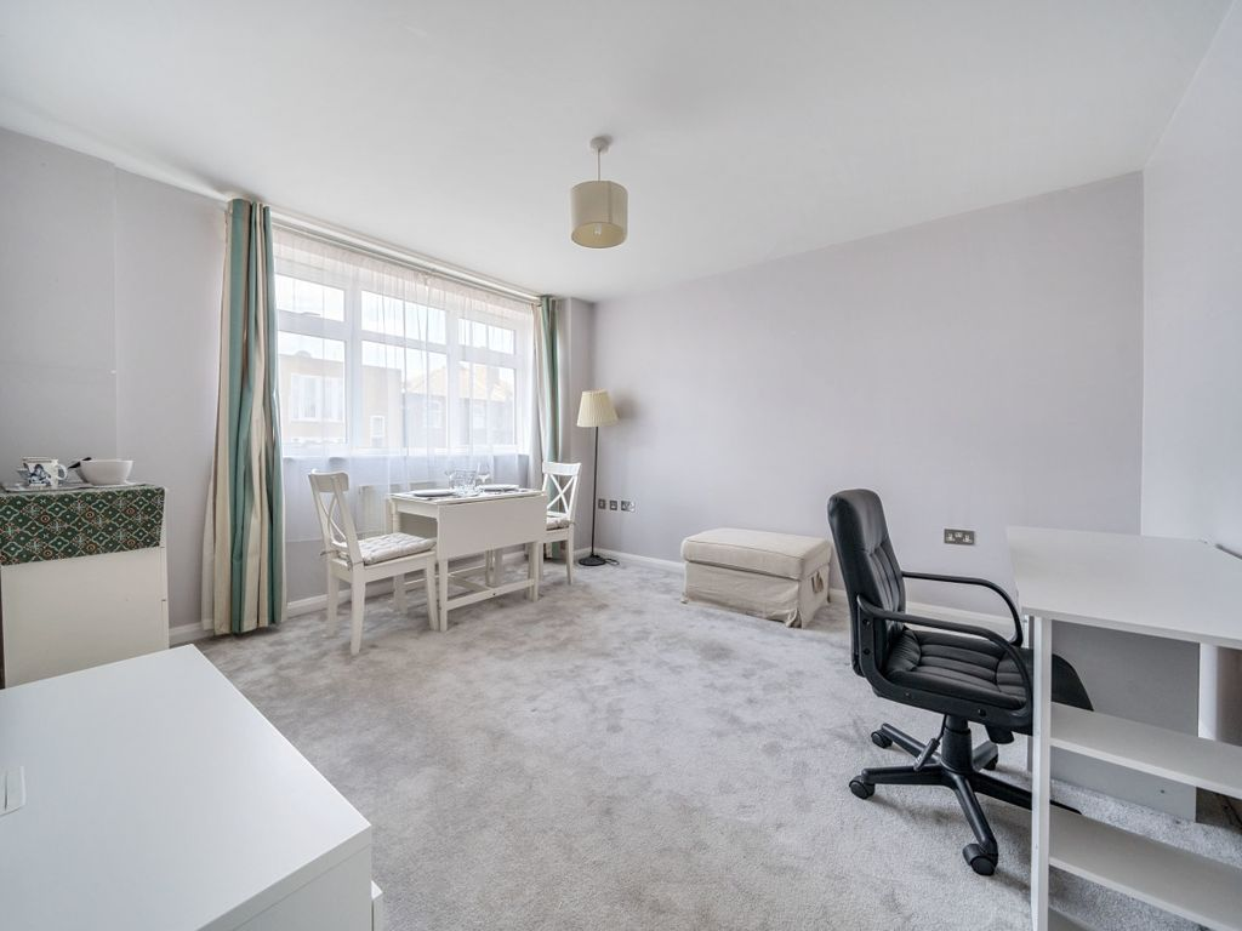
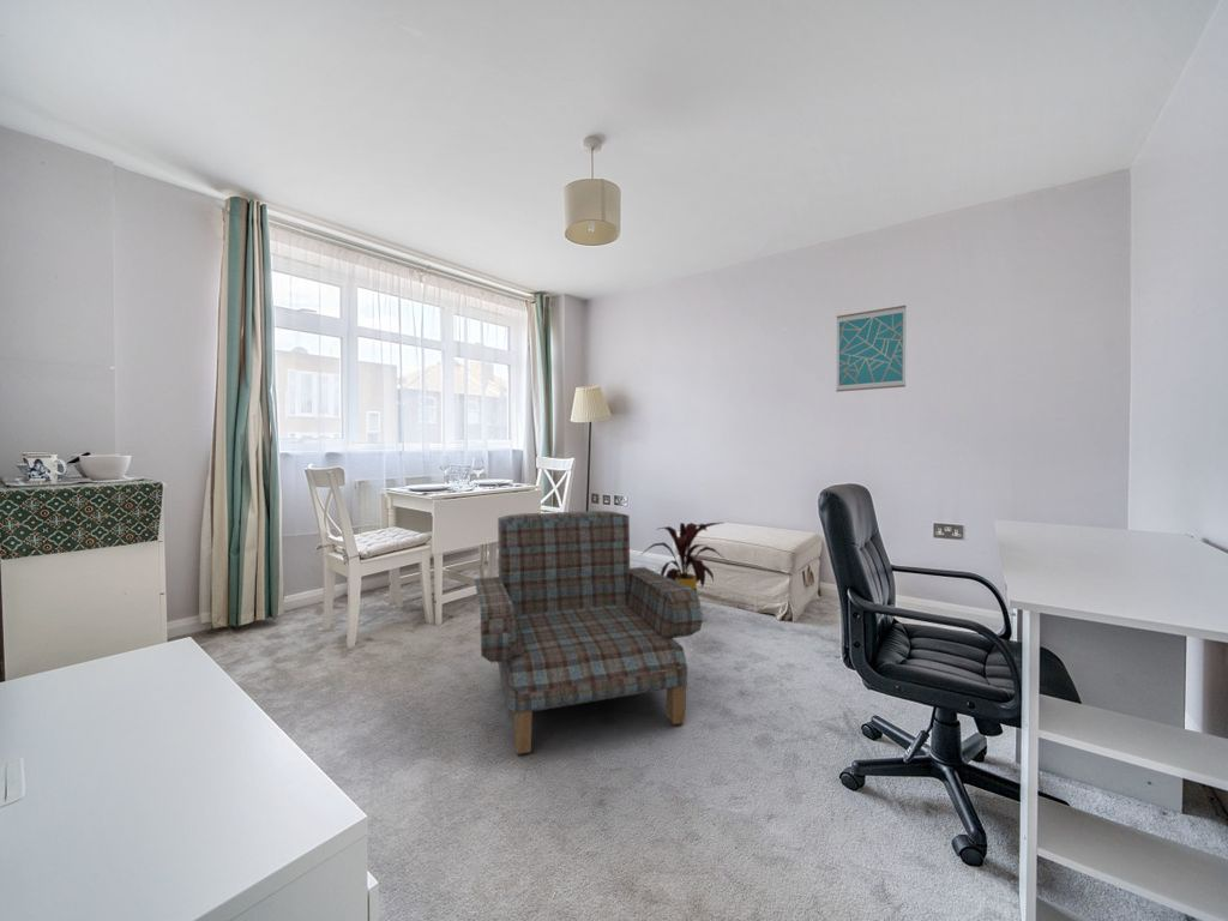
+ armchair [472,510,704,756]
+ wall art [835,305,908,393]
+ house plant [638,522,729,594]
